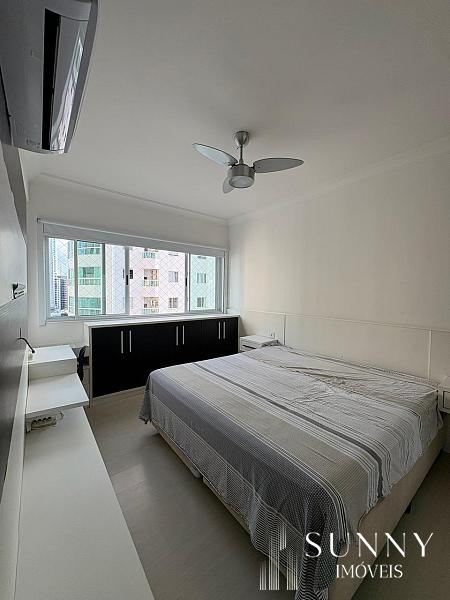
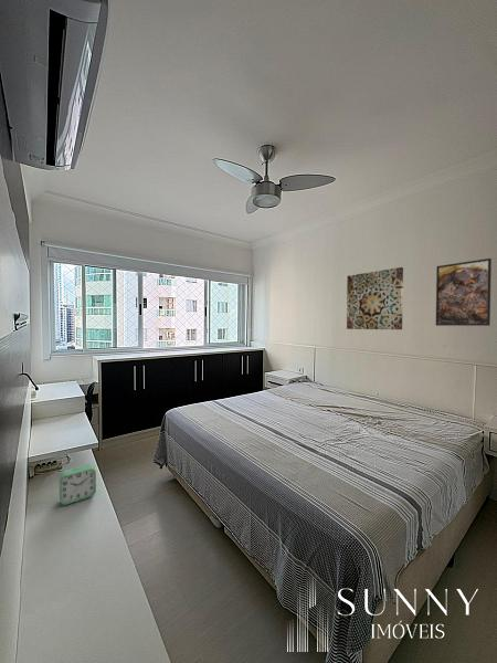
+ wall art [346,266,404,330]
+ alarm clock [59,463,97,506]
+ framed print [435,257,493,327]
